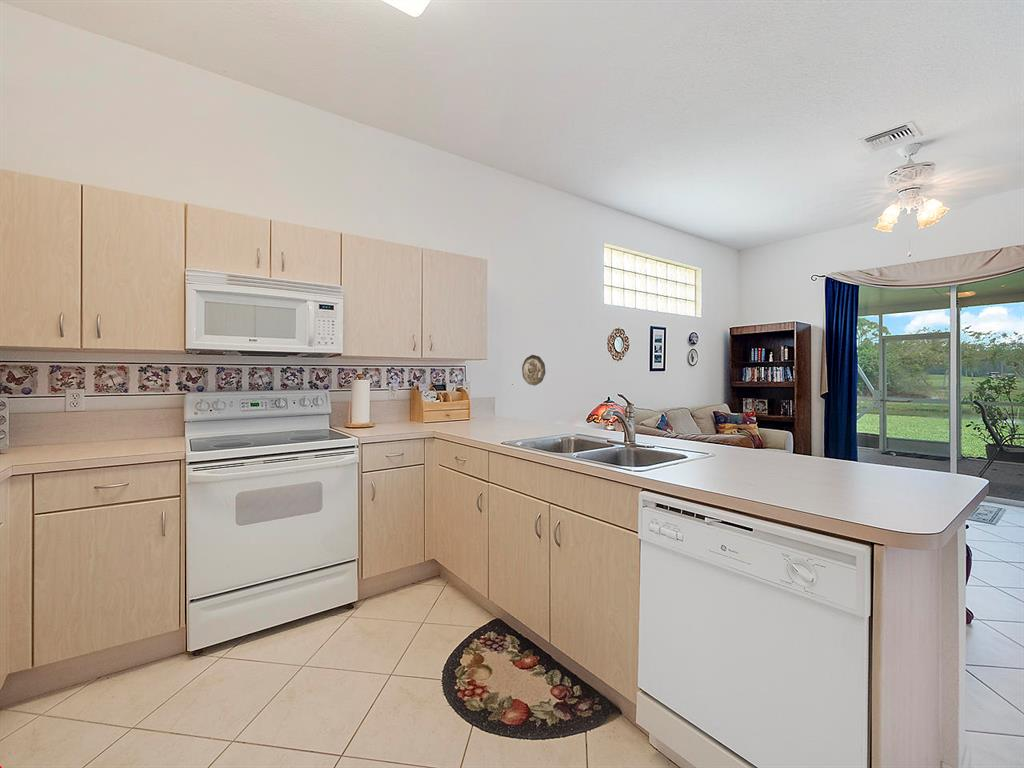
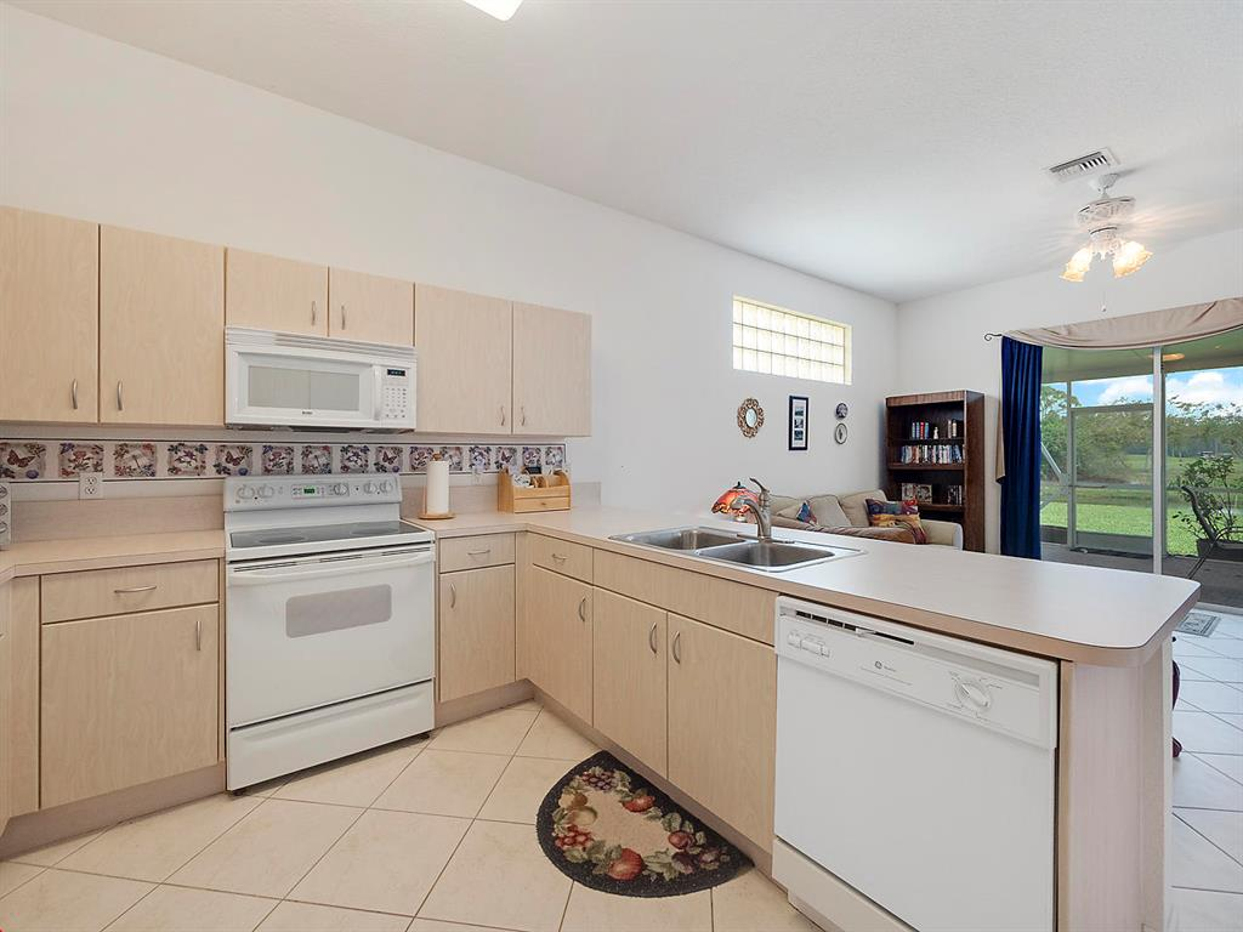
- decorative plate [521,354,546,387]
